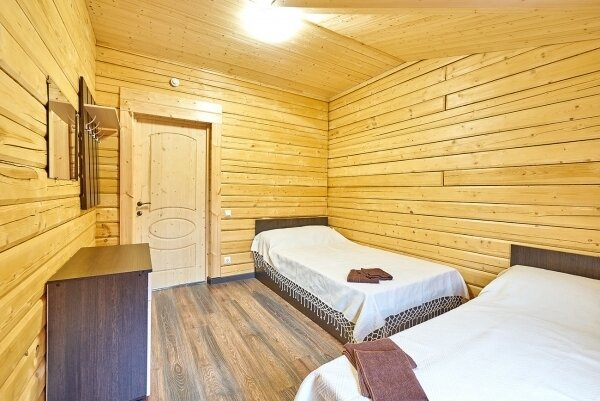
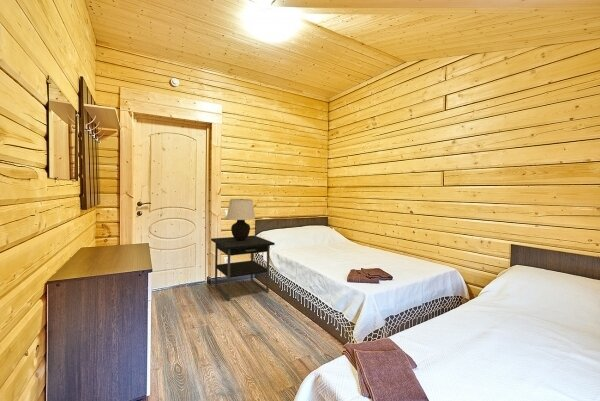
+ table lamp [225,198,256,241]
+ nightstand [210,234,276,302]
